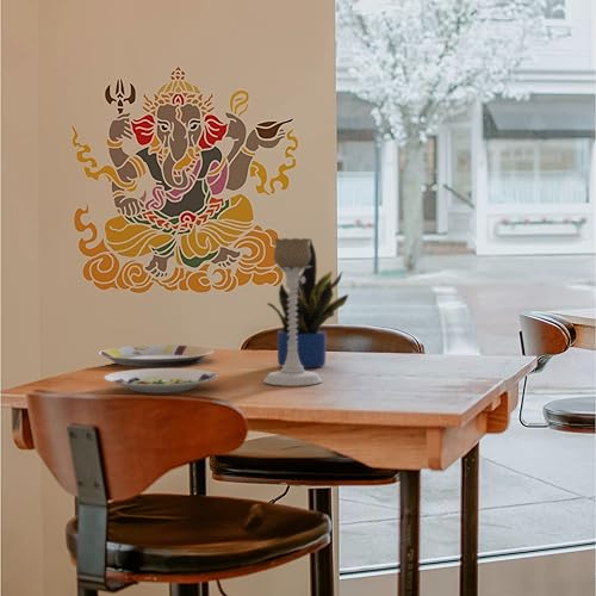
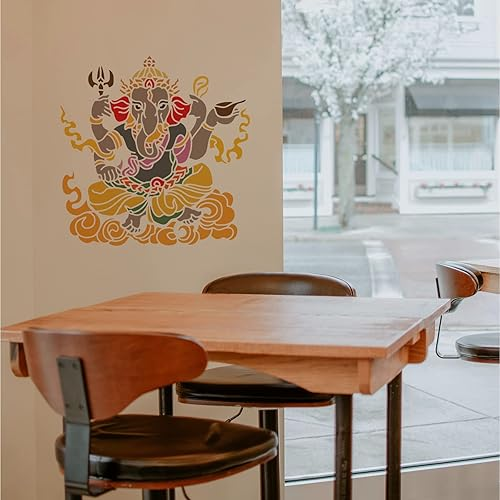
- potted plant [266,238,349,370]
- salad plate [103,367,219,395]
- plate [98,344,215,367]
- candle holder [262,237,323,387]
